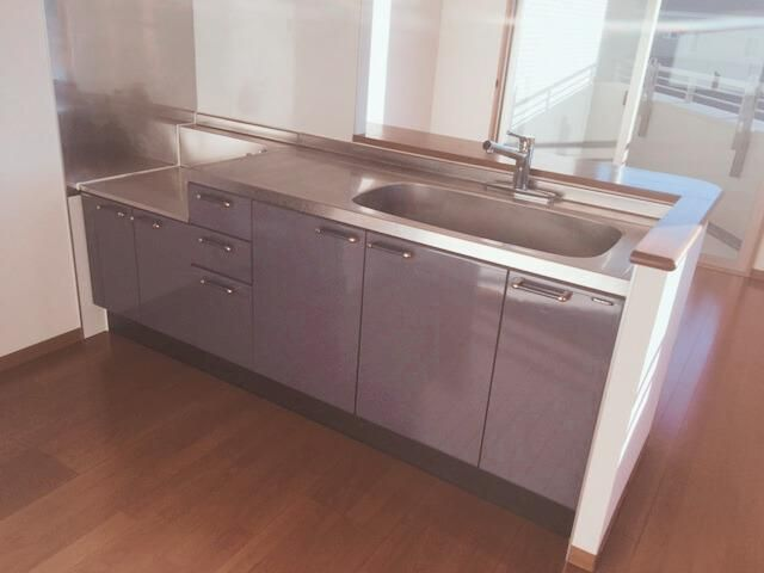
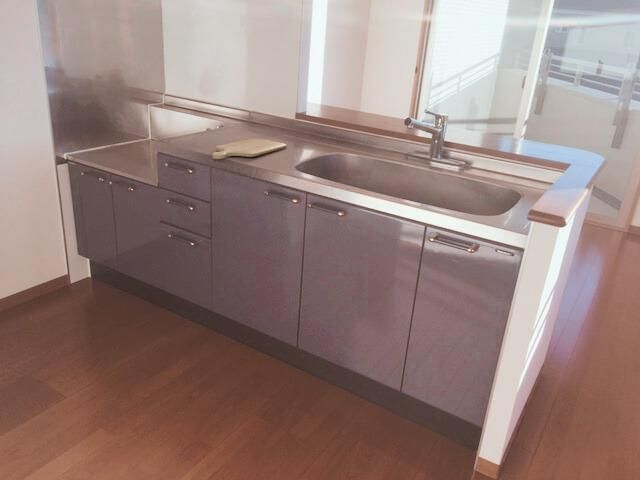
+ chopping board [211,137,288,160]
